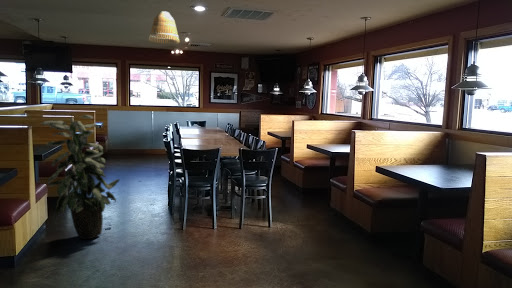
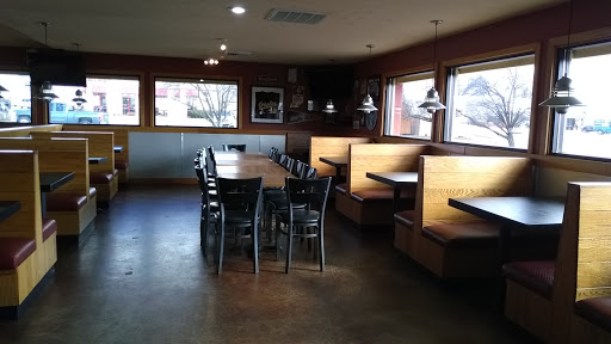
- indoor plant [40,114,121,240]
- lamp shade [148,10,181,45]
